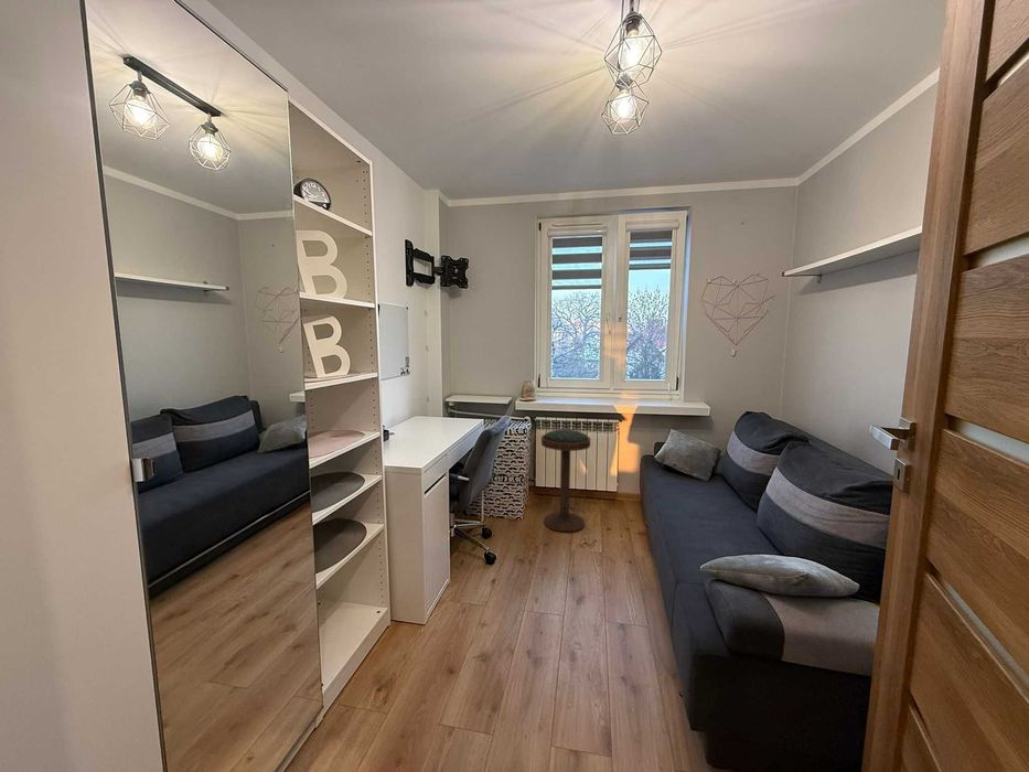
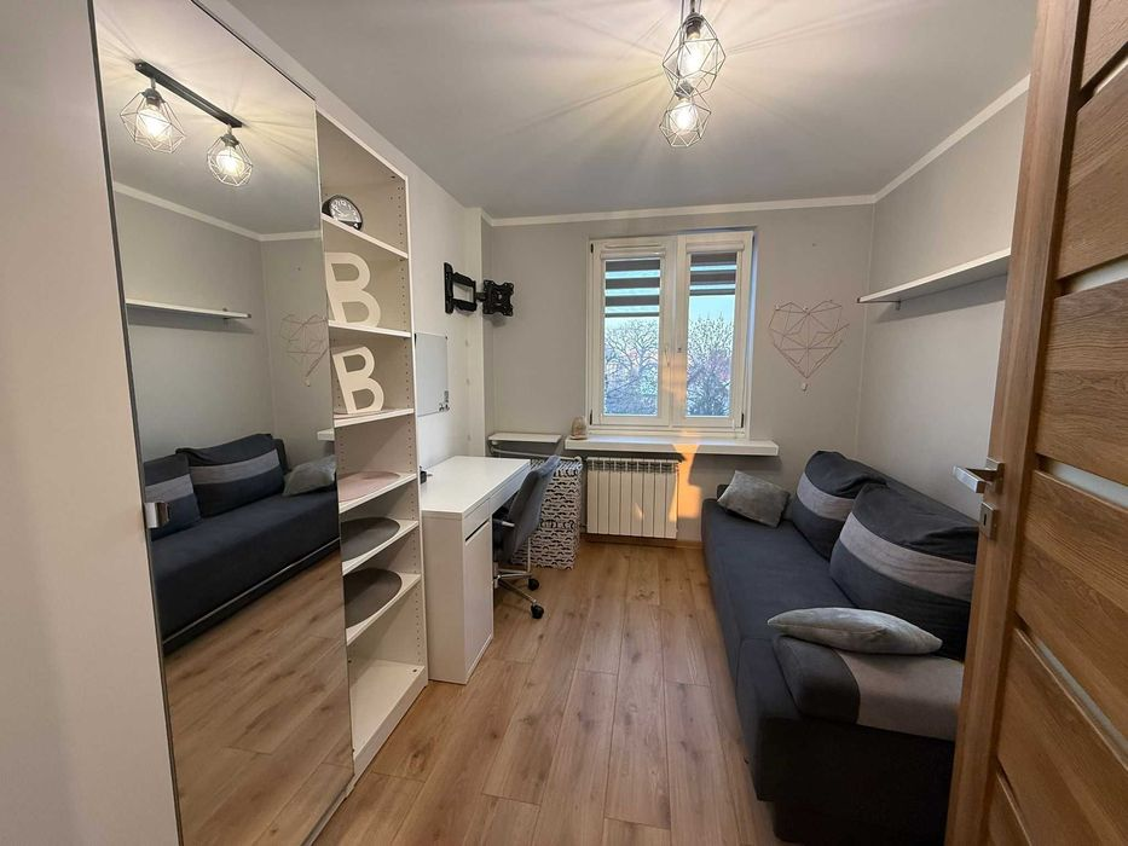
- bar stool [540,429,591,533]
